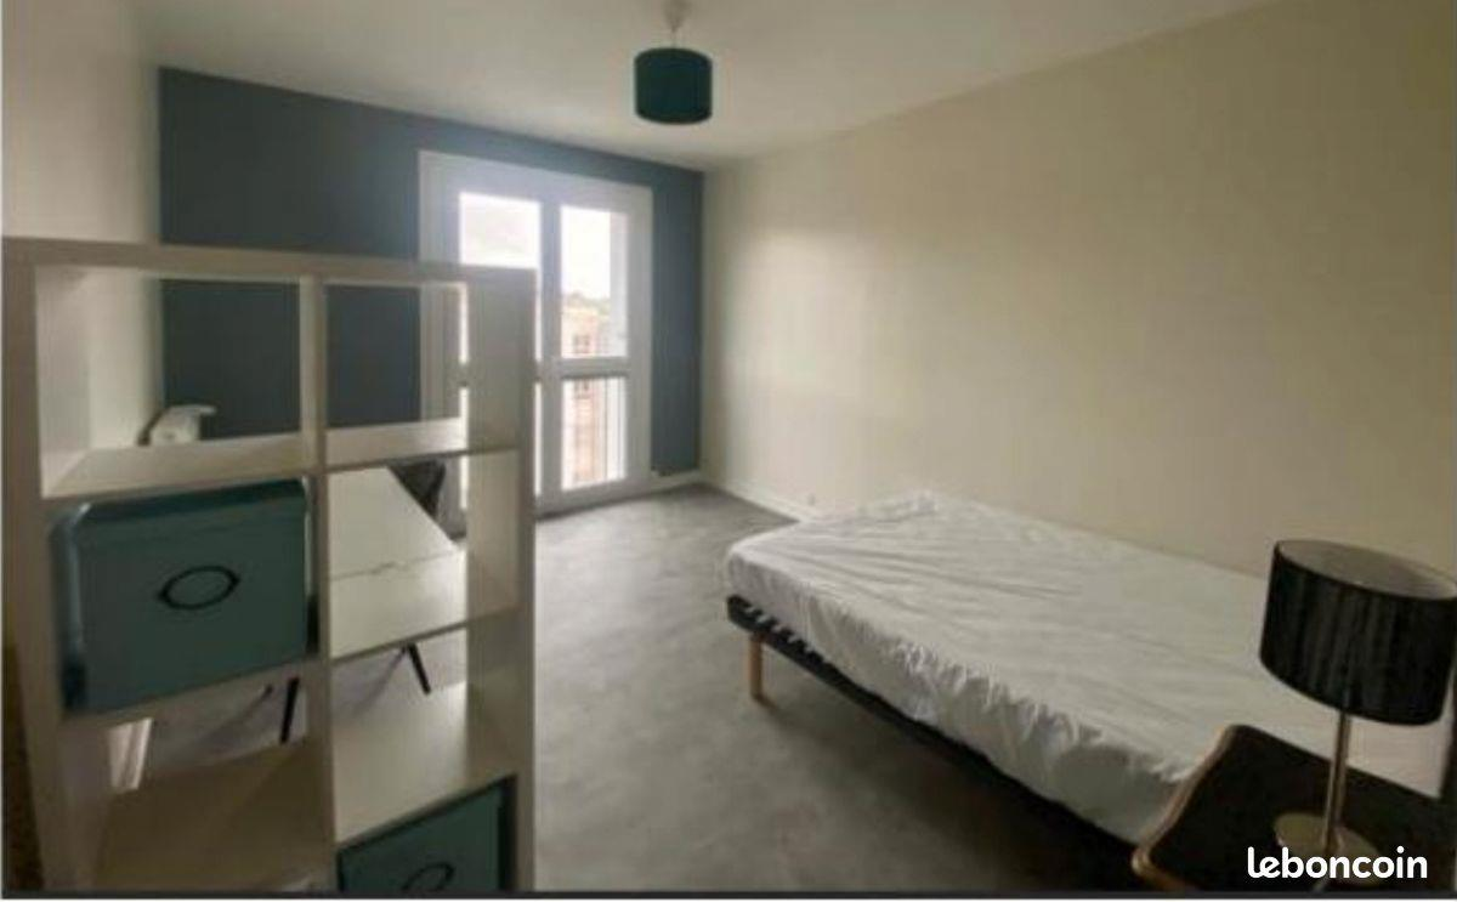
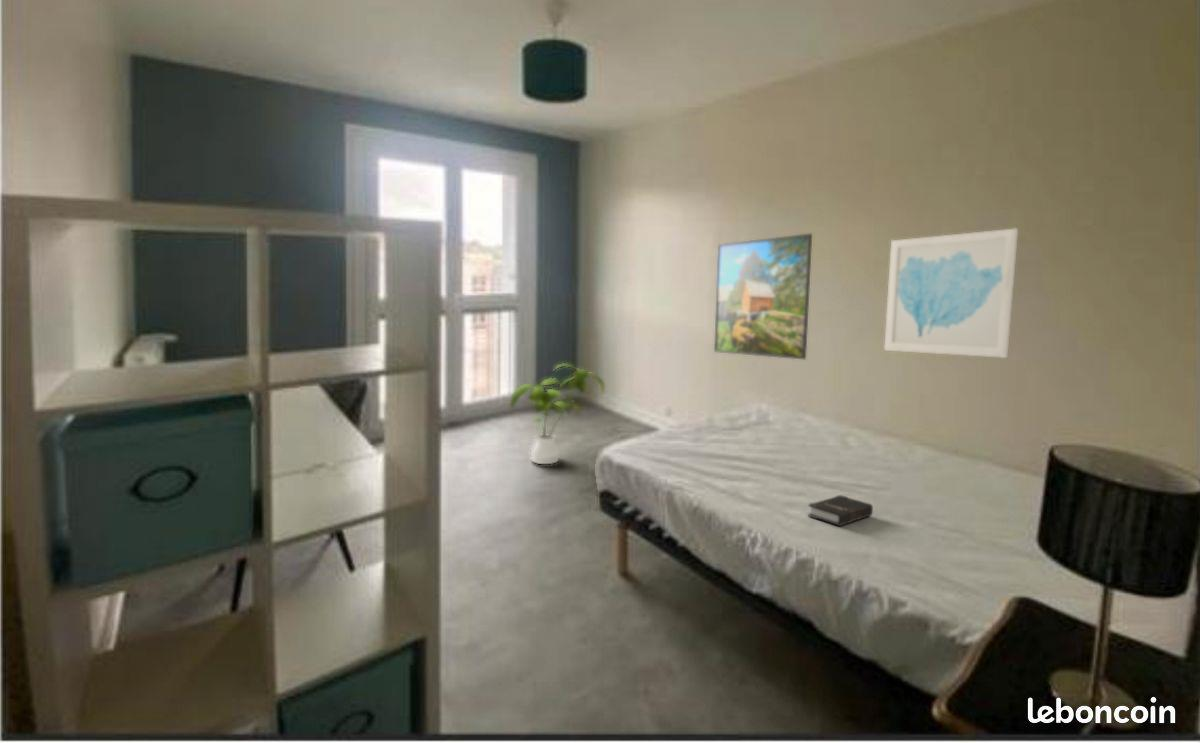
+ hardback book [807,494,874,527]
+ wall art [883,227,1019,359]
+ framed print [713,233,813,360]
+ house plant [509,362,606,465]
